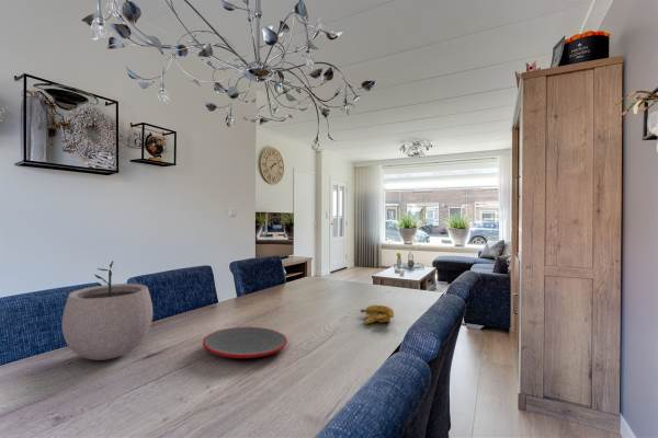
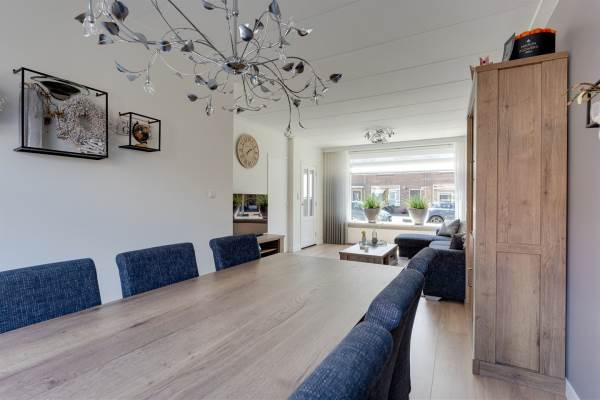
- banana [360,304,395,325]
- plate [202,326,288,359]
- plant pot [60,261,154,361]
